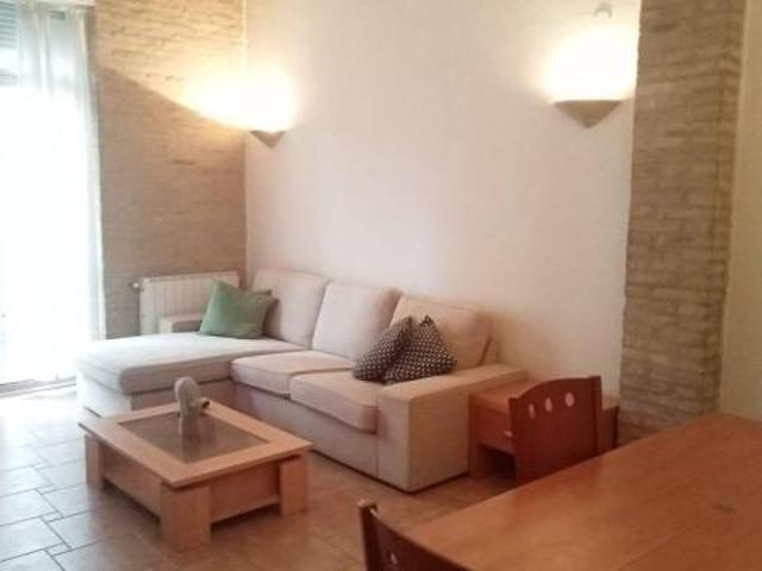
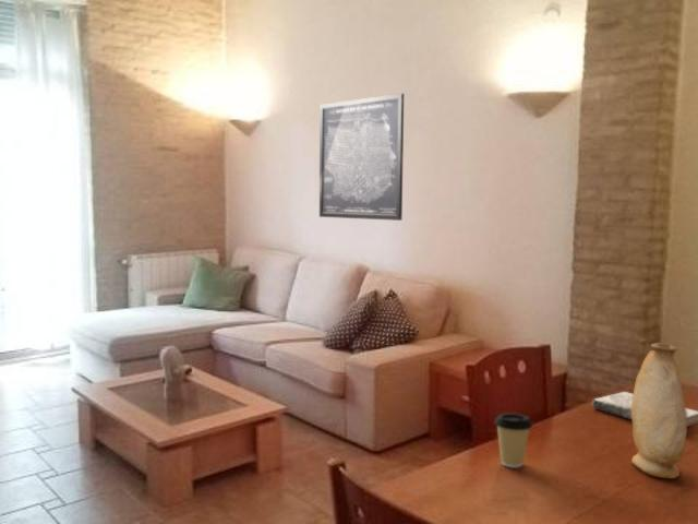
+ book [591,391,698,428]
+ coffee cup [493,413,533,468]
+ vase [630,342,688,479]
+ wall art [318,93,405,222]
